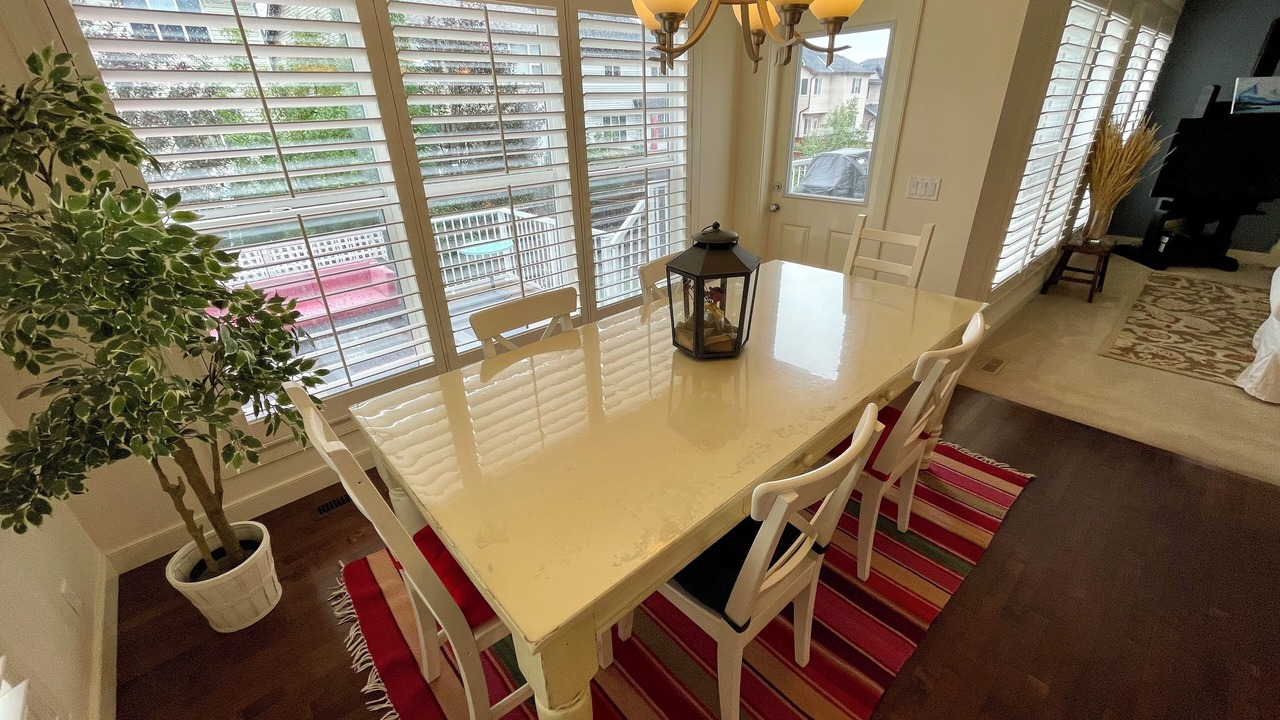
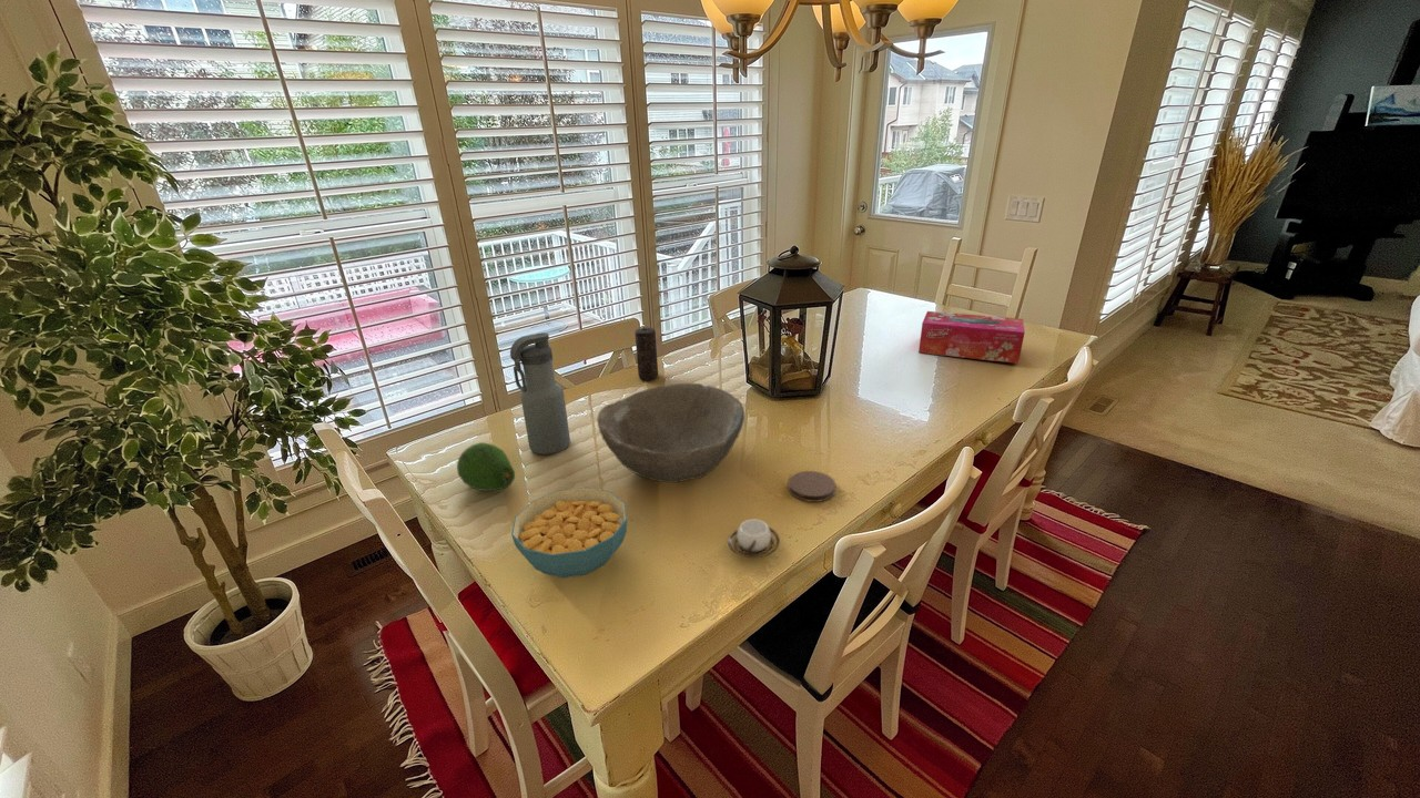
+ cereal bowl [510,487,628,579]
+ candle [633,326,659,381]
+ tissue box [917,310,1026,365]
+ bowl [597,382,746,483]
+ coaster [787,470,836,503]
+ fruit [456,441,516,492]
+ cup [727,518,781,559]
+ water bottle [509,331,571,456]
